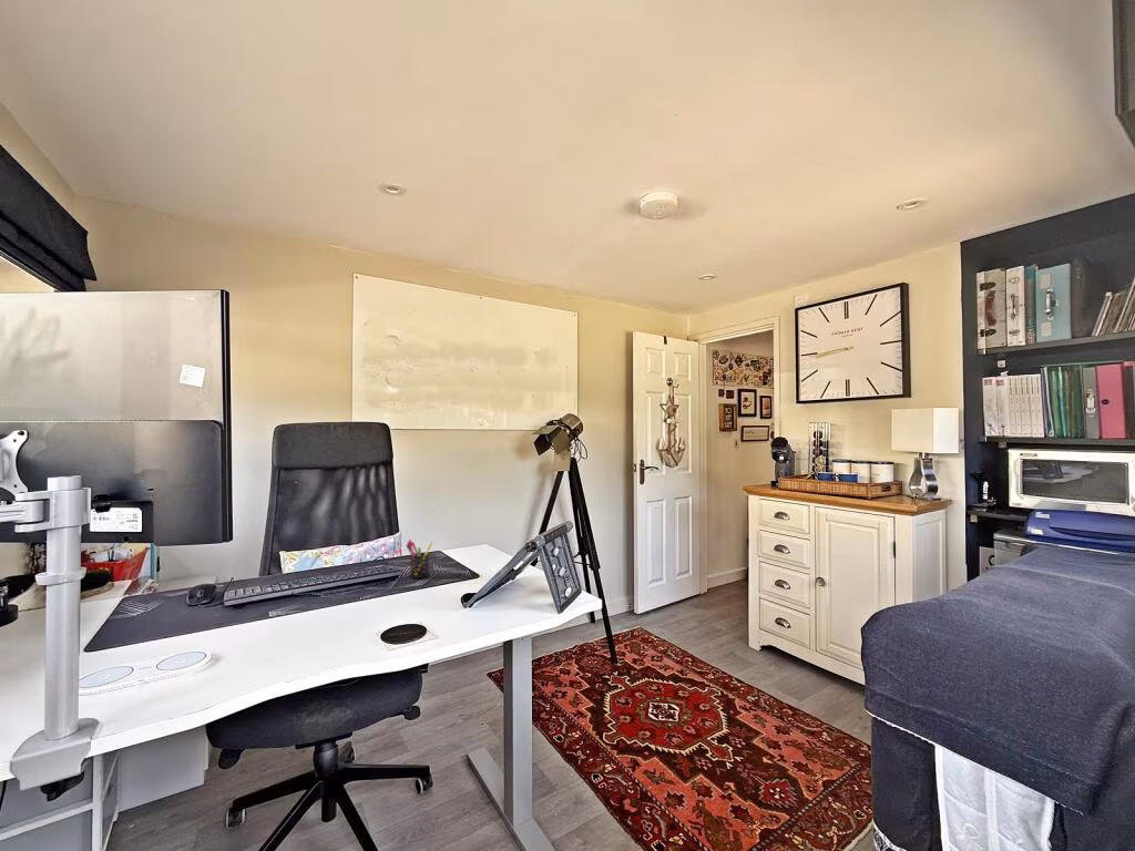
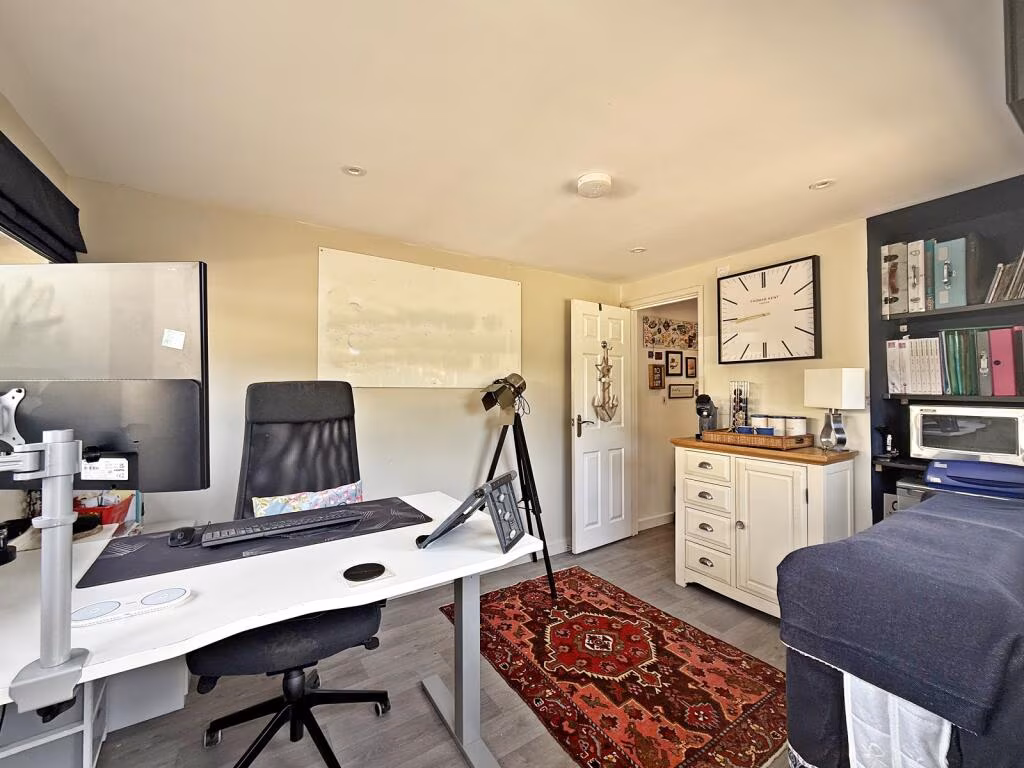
- pen holder [405,539,433,580]
